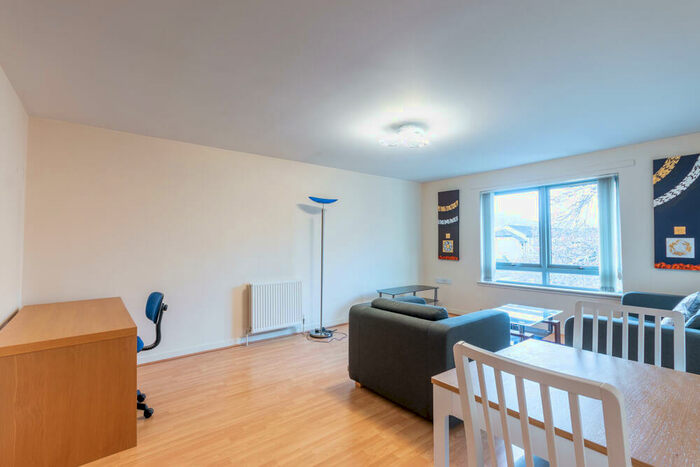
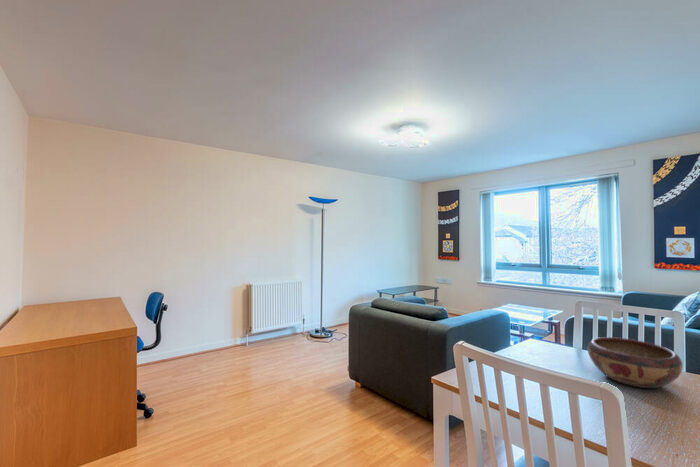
+ decorative bowl [587,336,684,389]
